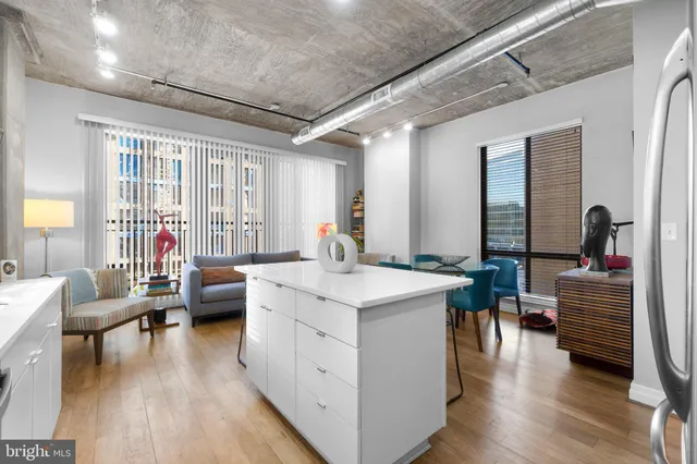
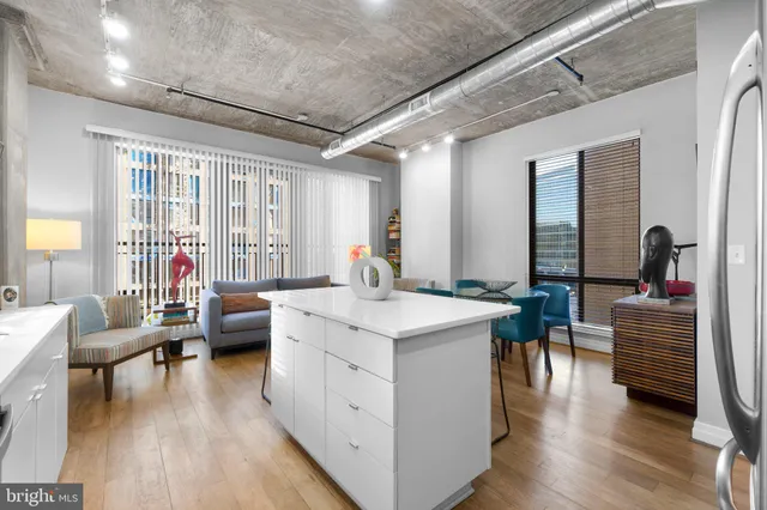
- bag [517,308,558,331]
